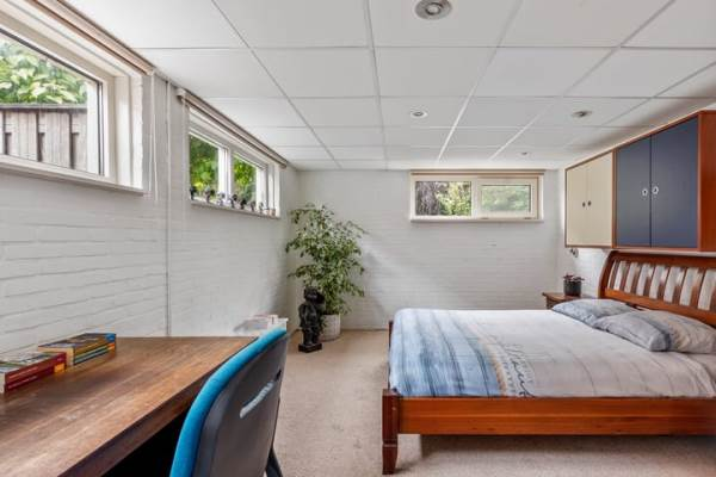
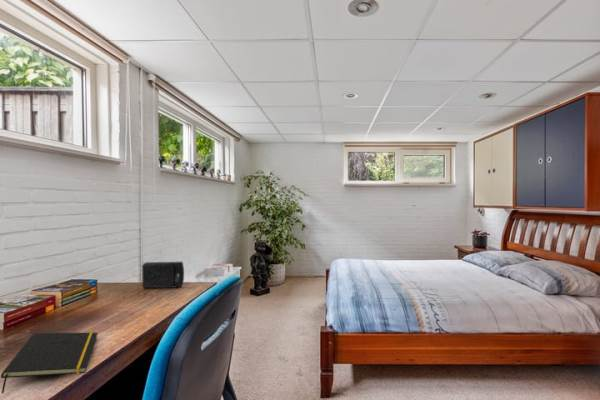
+ notepad [0,331,99,394]
+ speaker [141,261,185,289]
